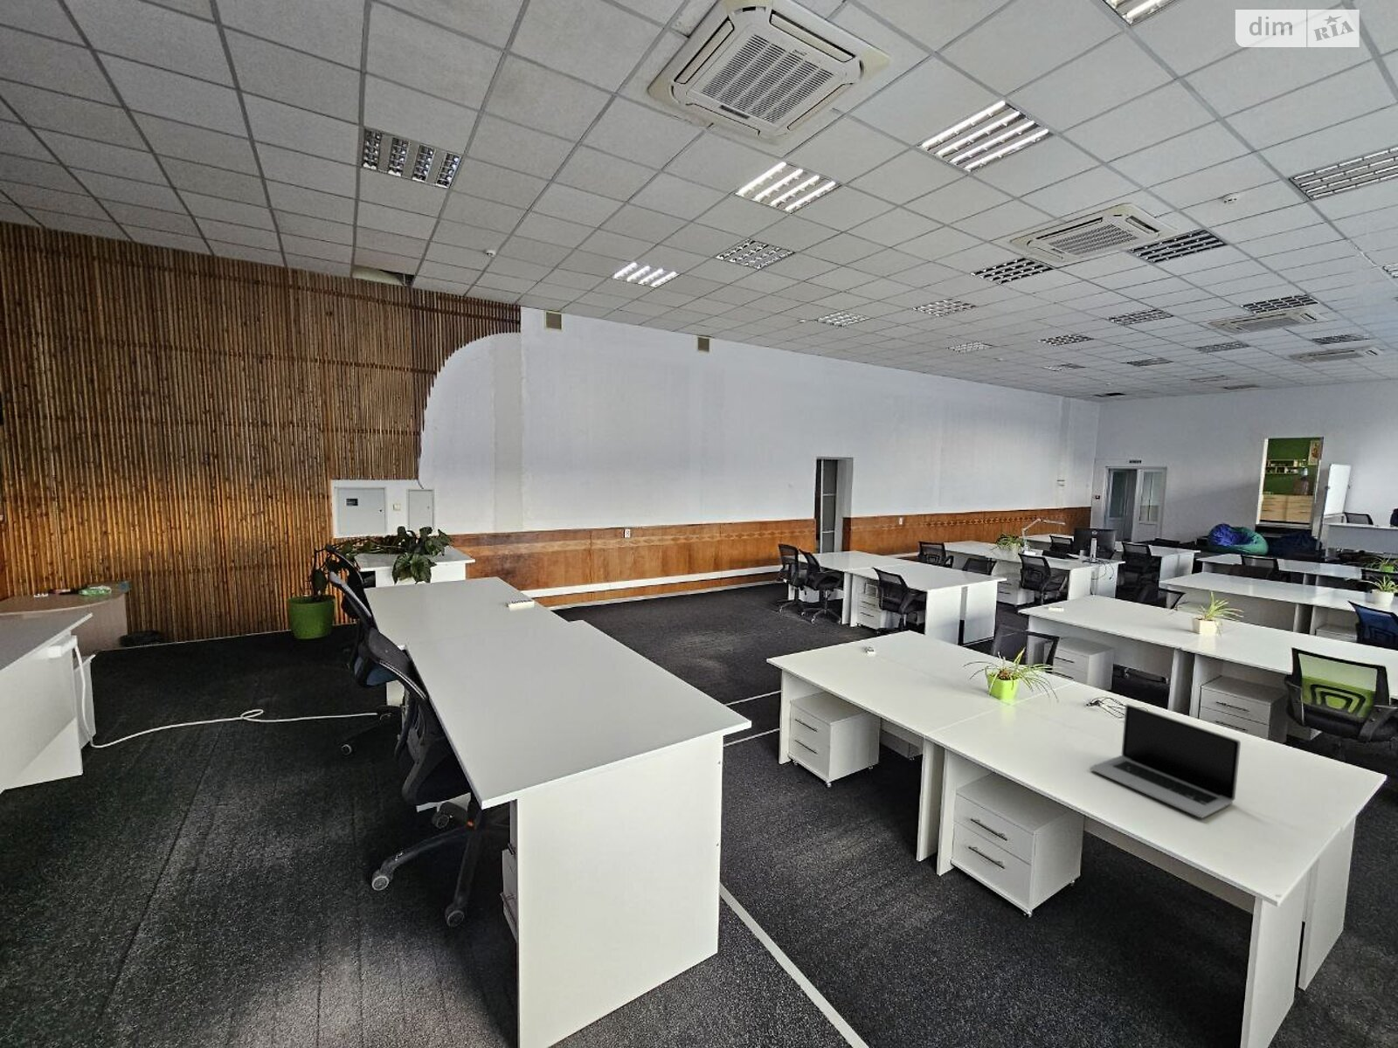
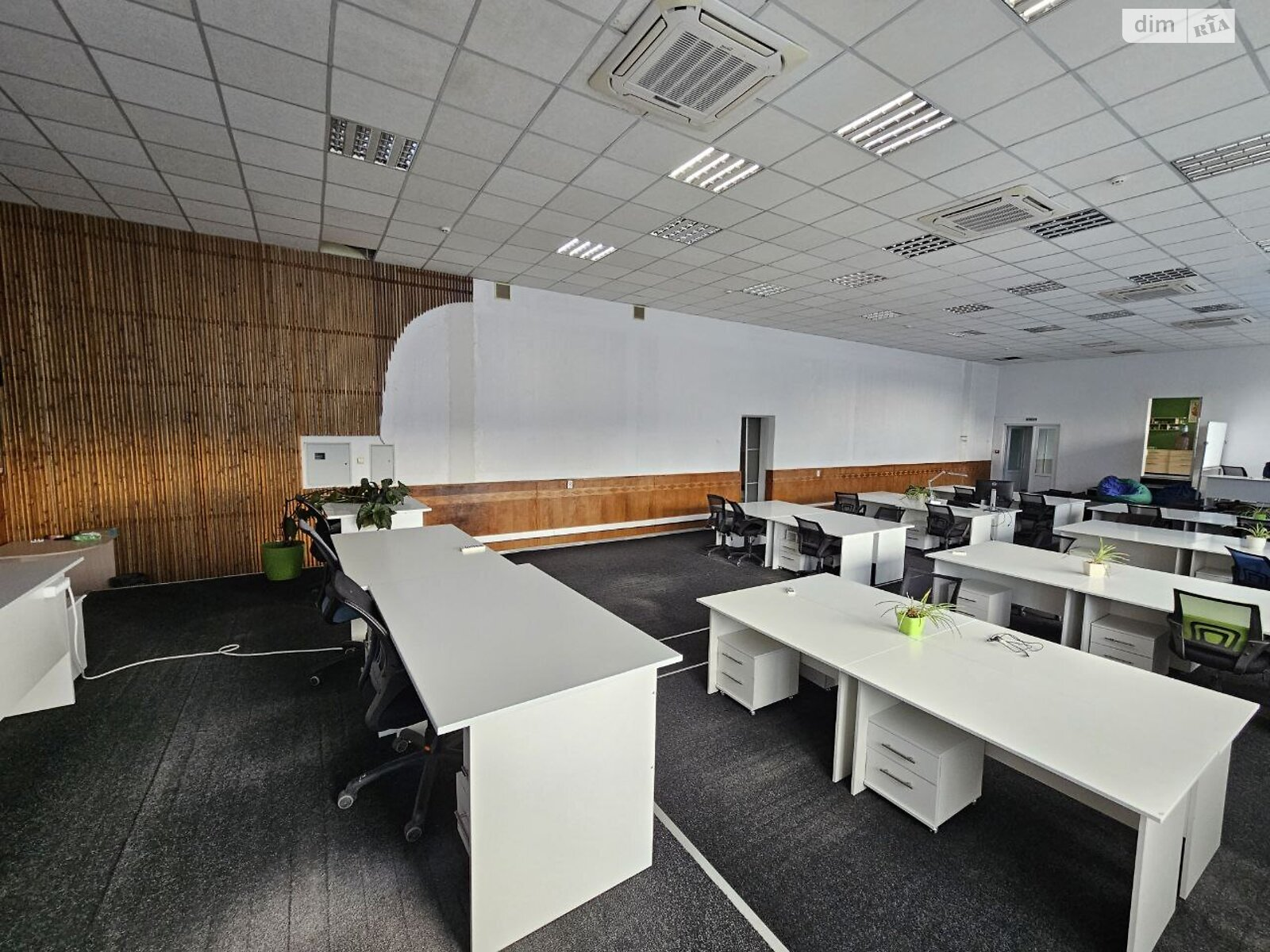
- laptop [1089,703,1242,819]
